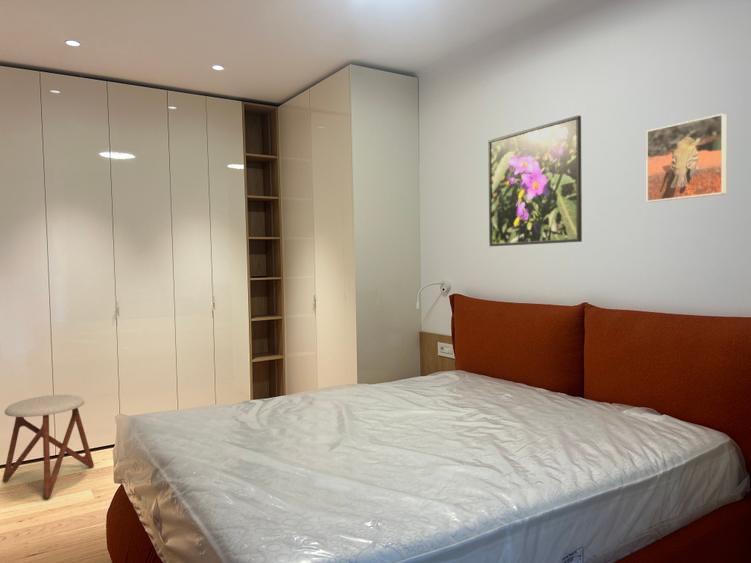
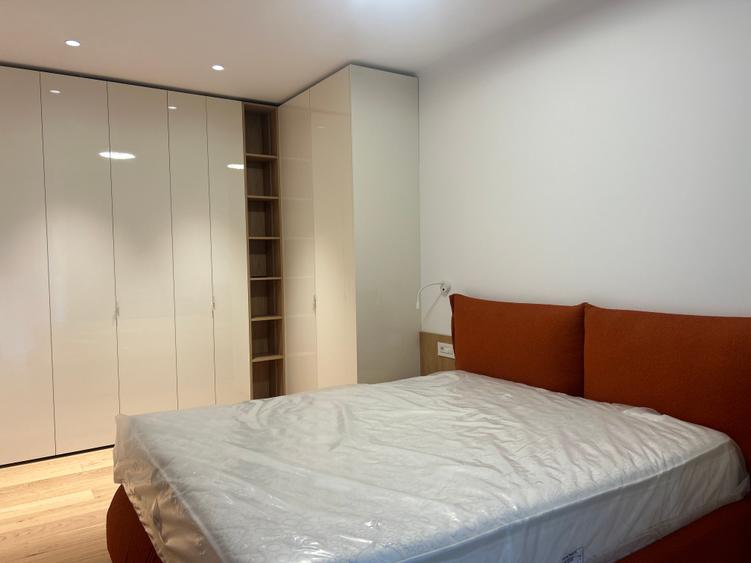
- stool [1,394,95,499]
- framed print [487,114,583,247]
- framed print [645,113,728,203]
